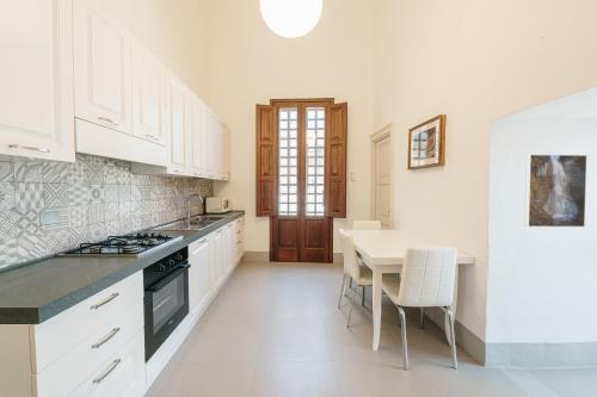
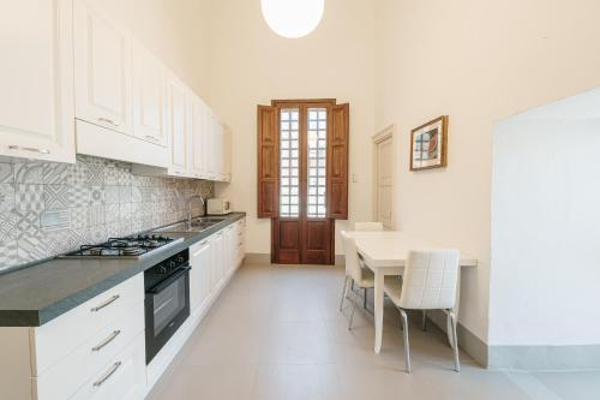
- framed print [524,154,589,228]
